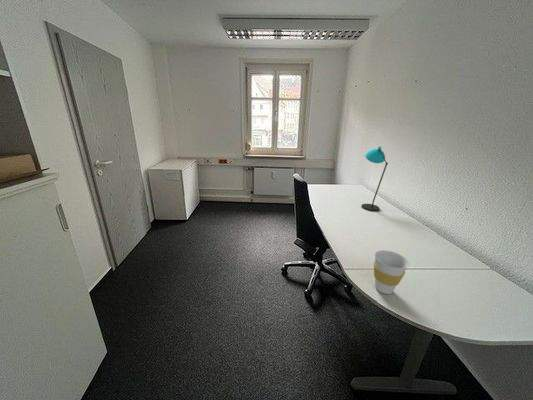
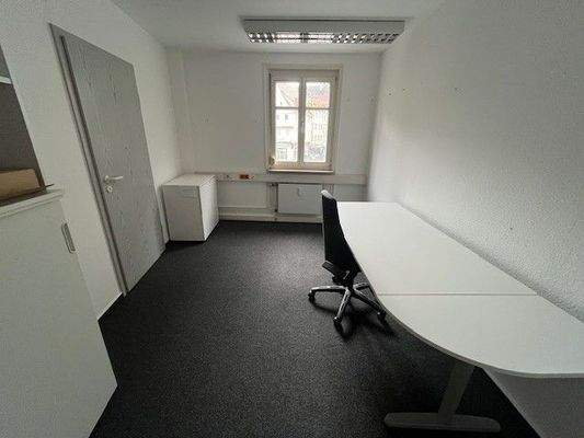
- cup [373,249,410,295]
- desk lamp [361,146,389,212]
